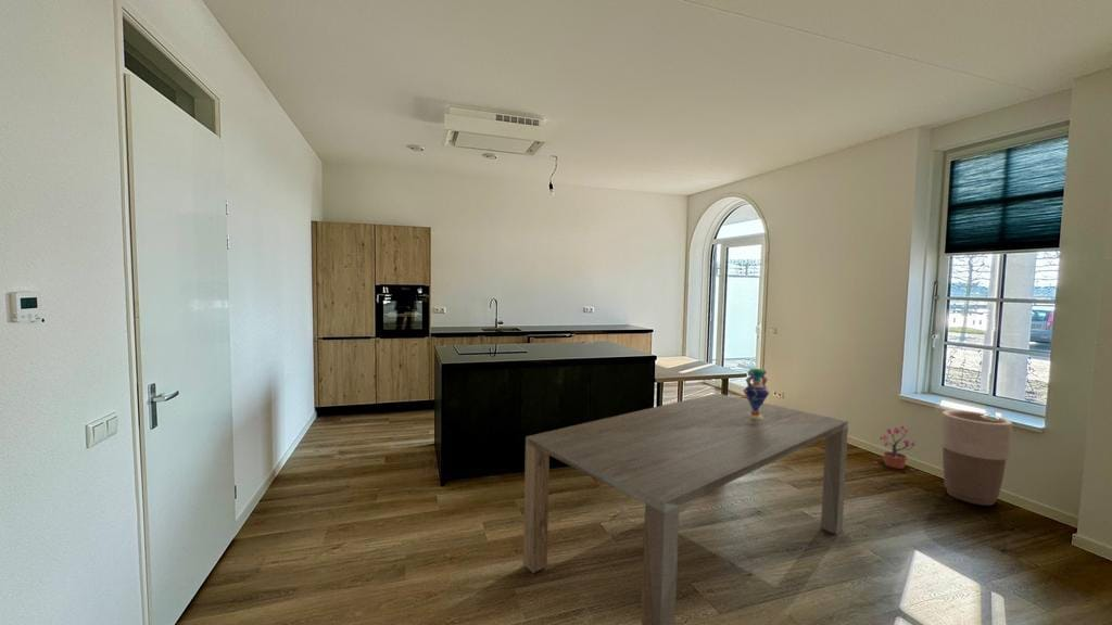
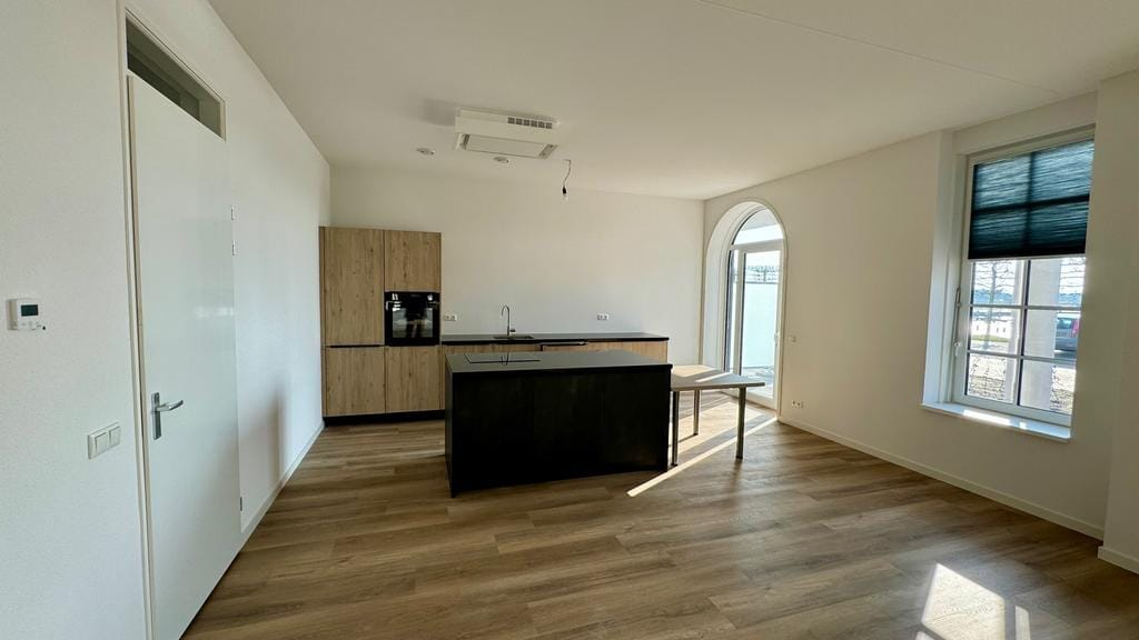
- vase [742,368,771,419]
- planter [939,409,1013,507]
- dining table [522,392,849,625]
- potted plant [872,424,917,472]
